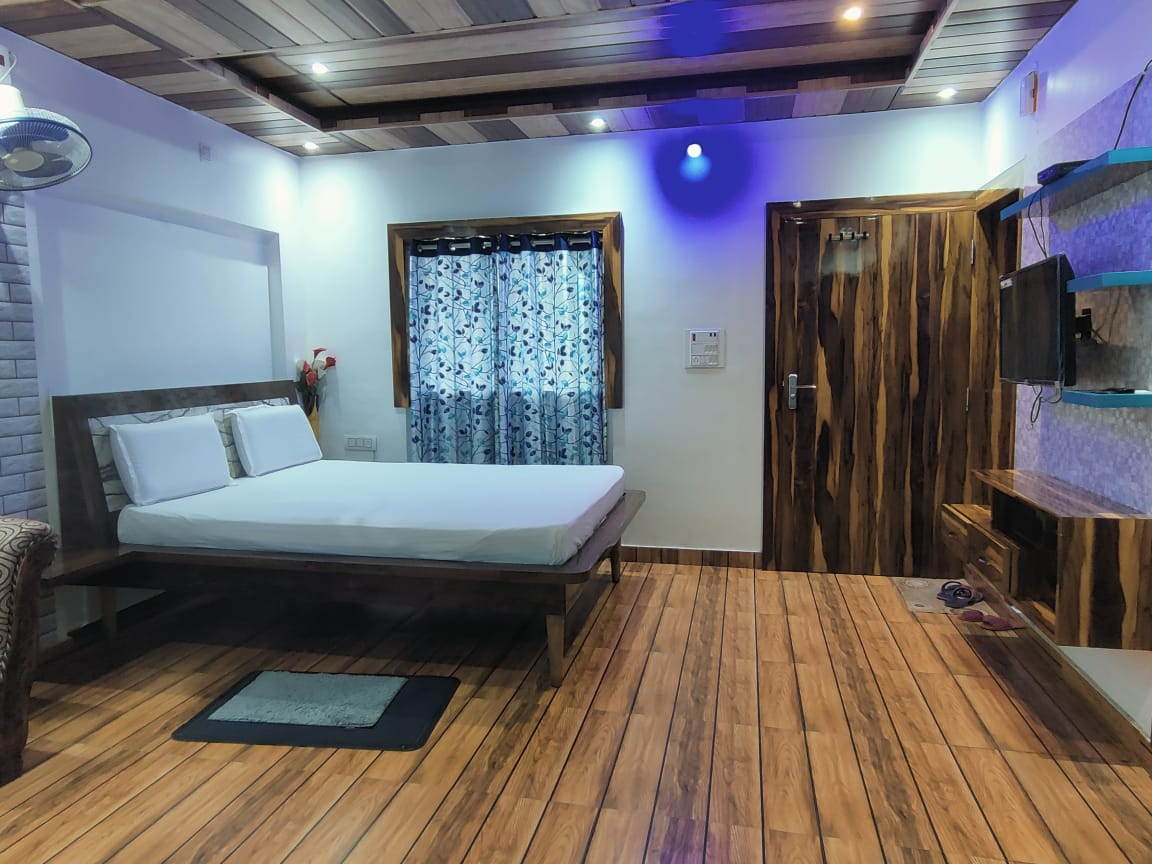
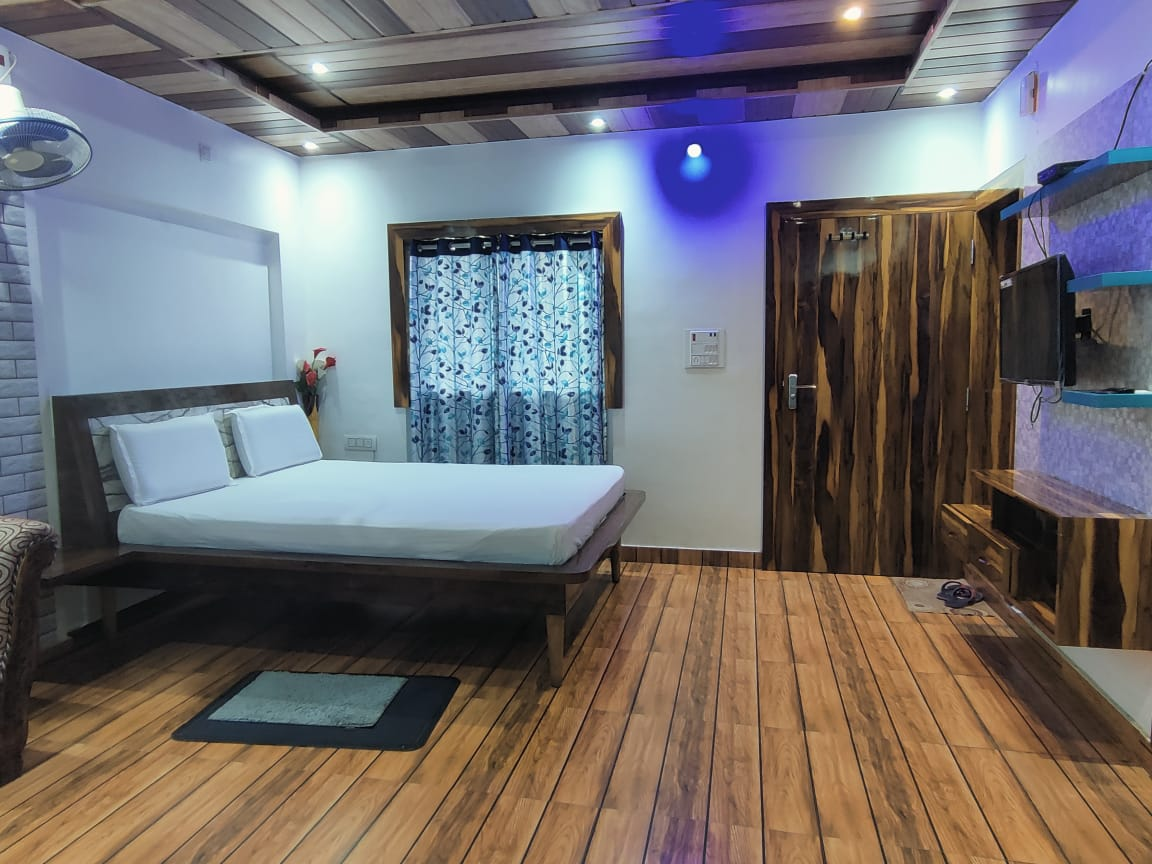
- slippers [956,609,1026,631]
